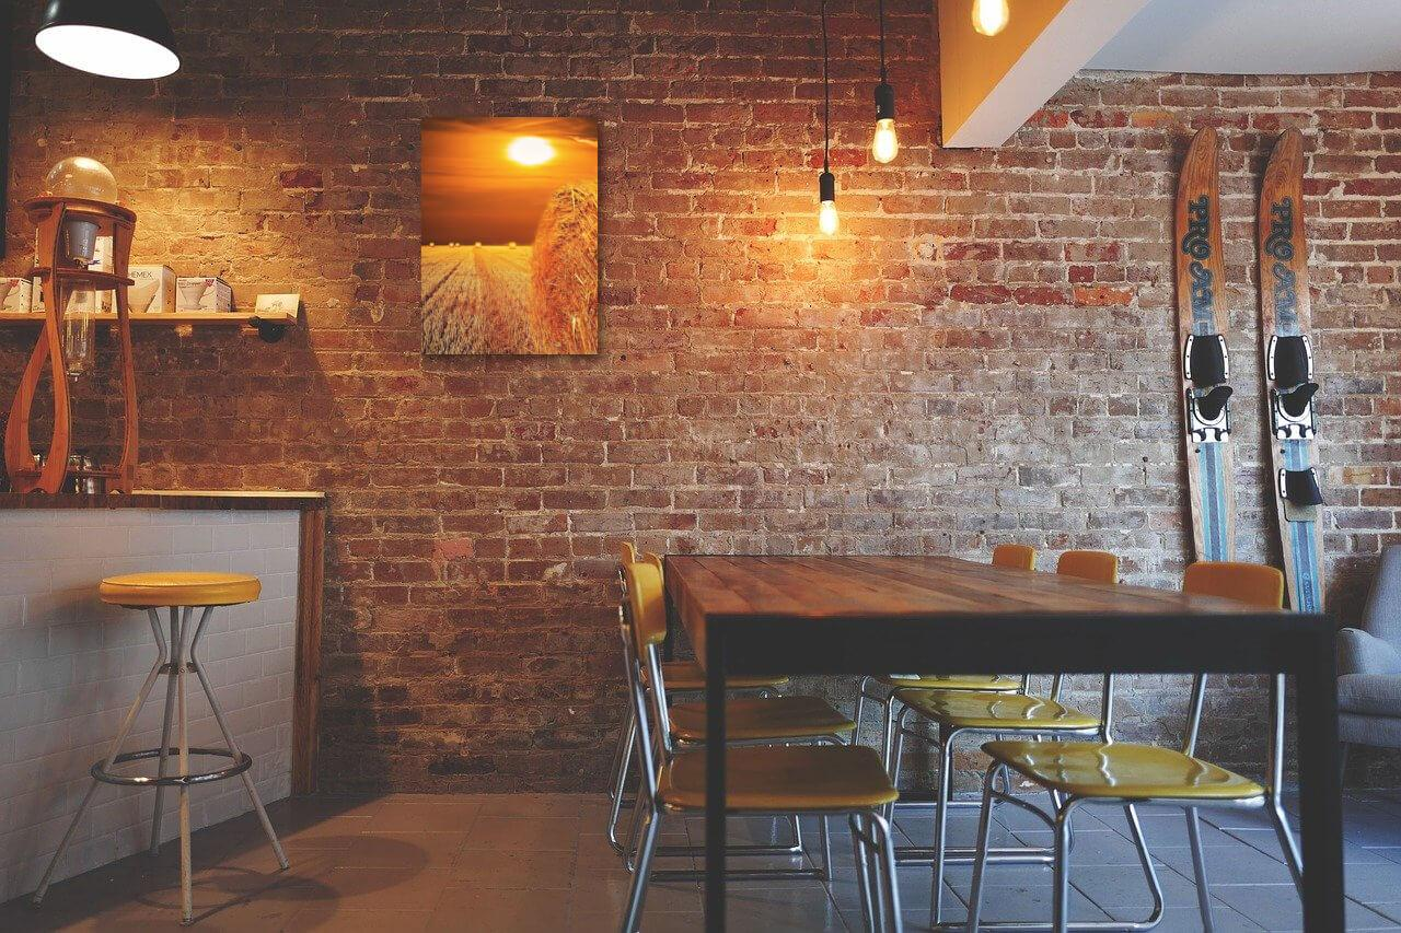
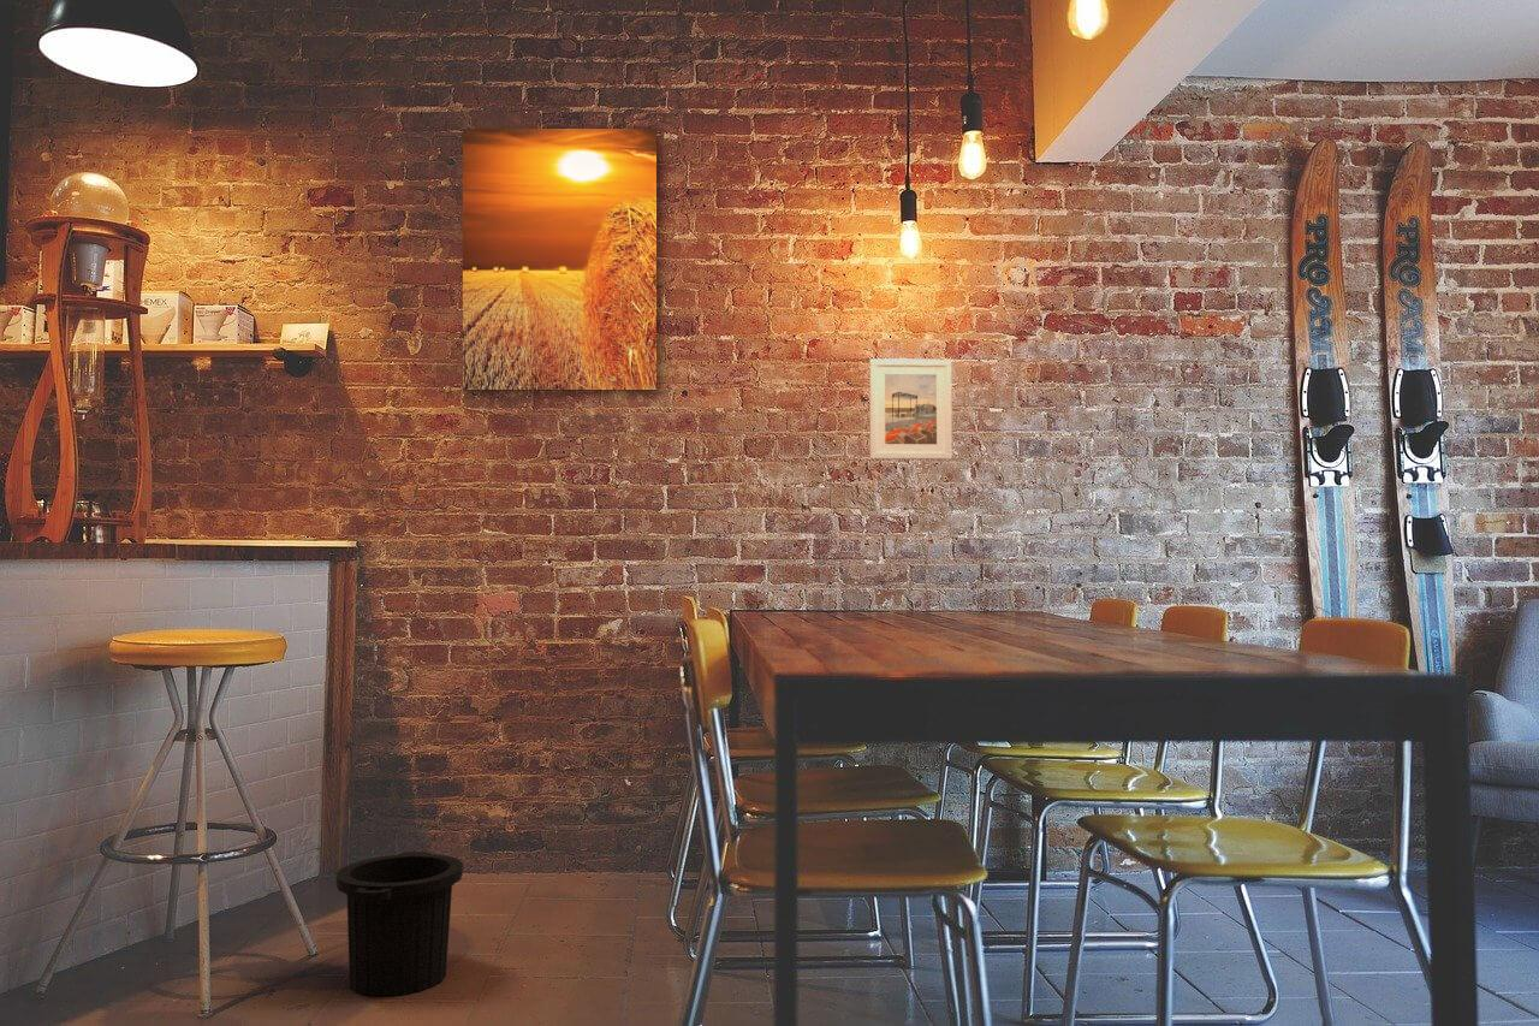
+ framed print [868,357,953,461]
+ trash can [334,850,464,997]
